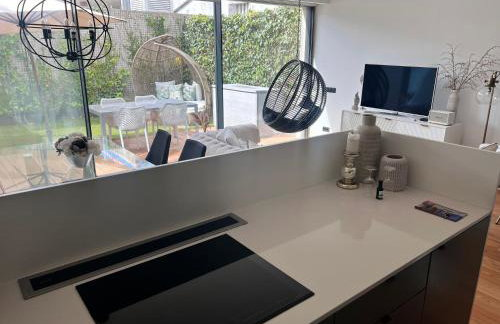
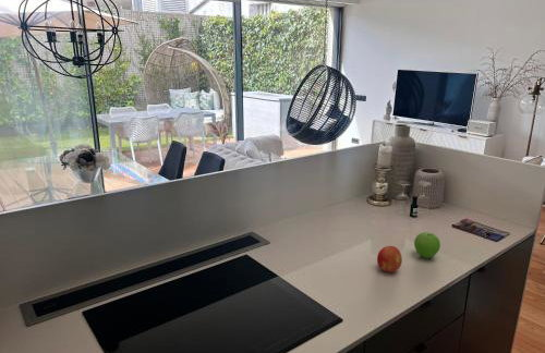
+ fruit [376,245,403,273]
+ fruit [413,231,441,259]
